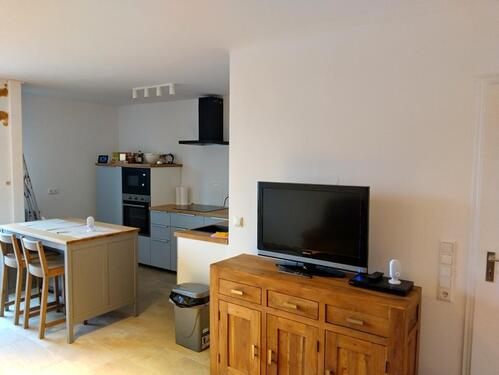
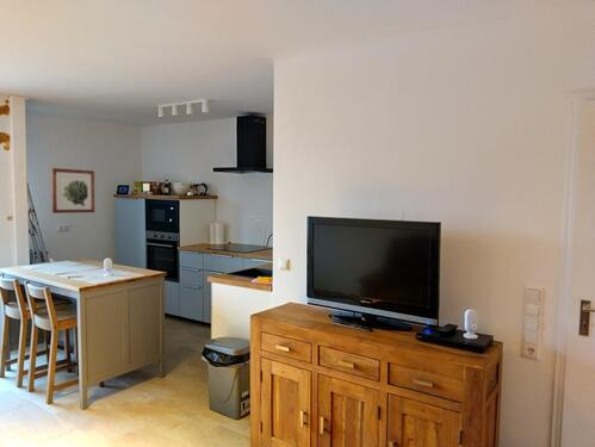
+ wall art [50,167,95,215]
